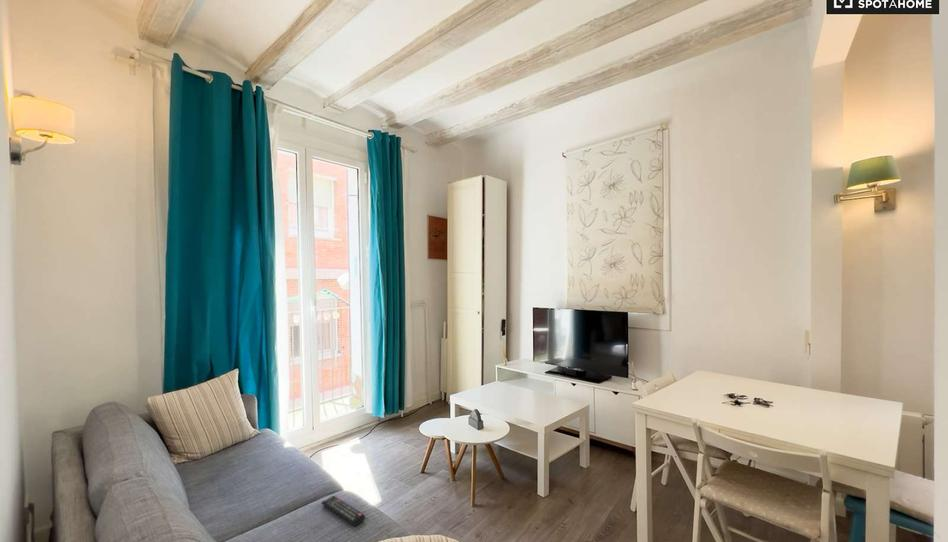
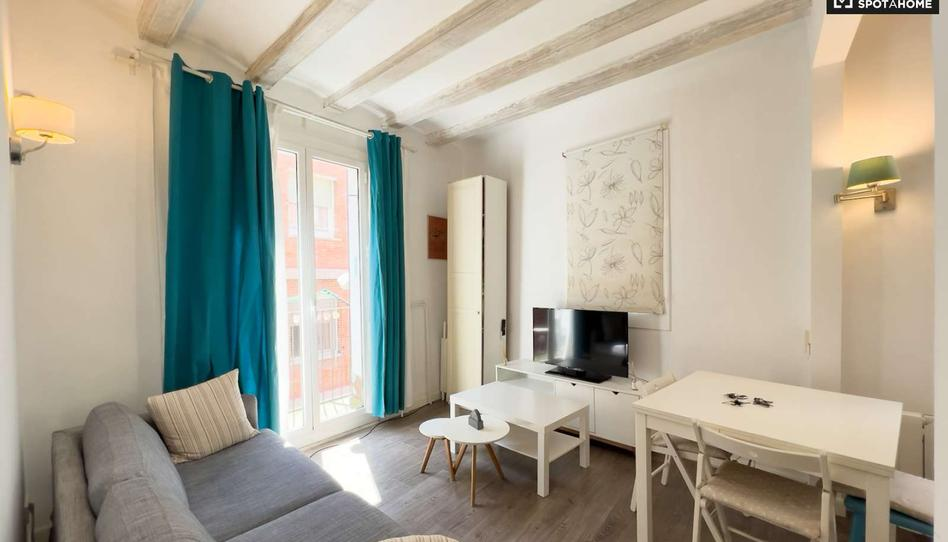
- remote control [320,495,366,527]
